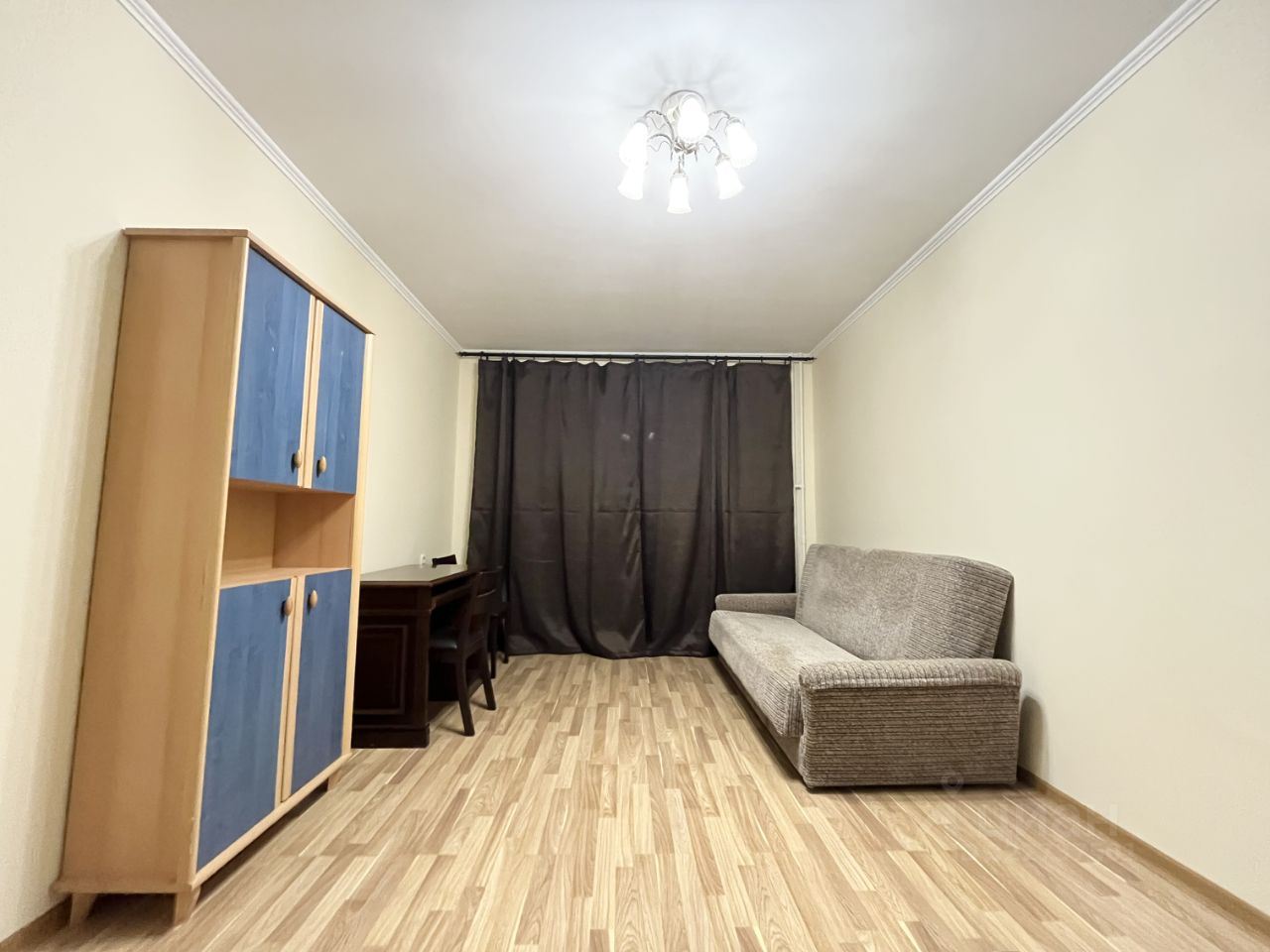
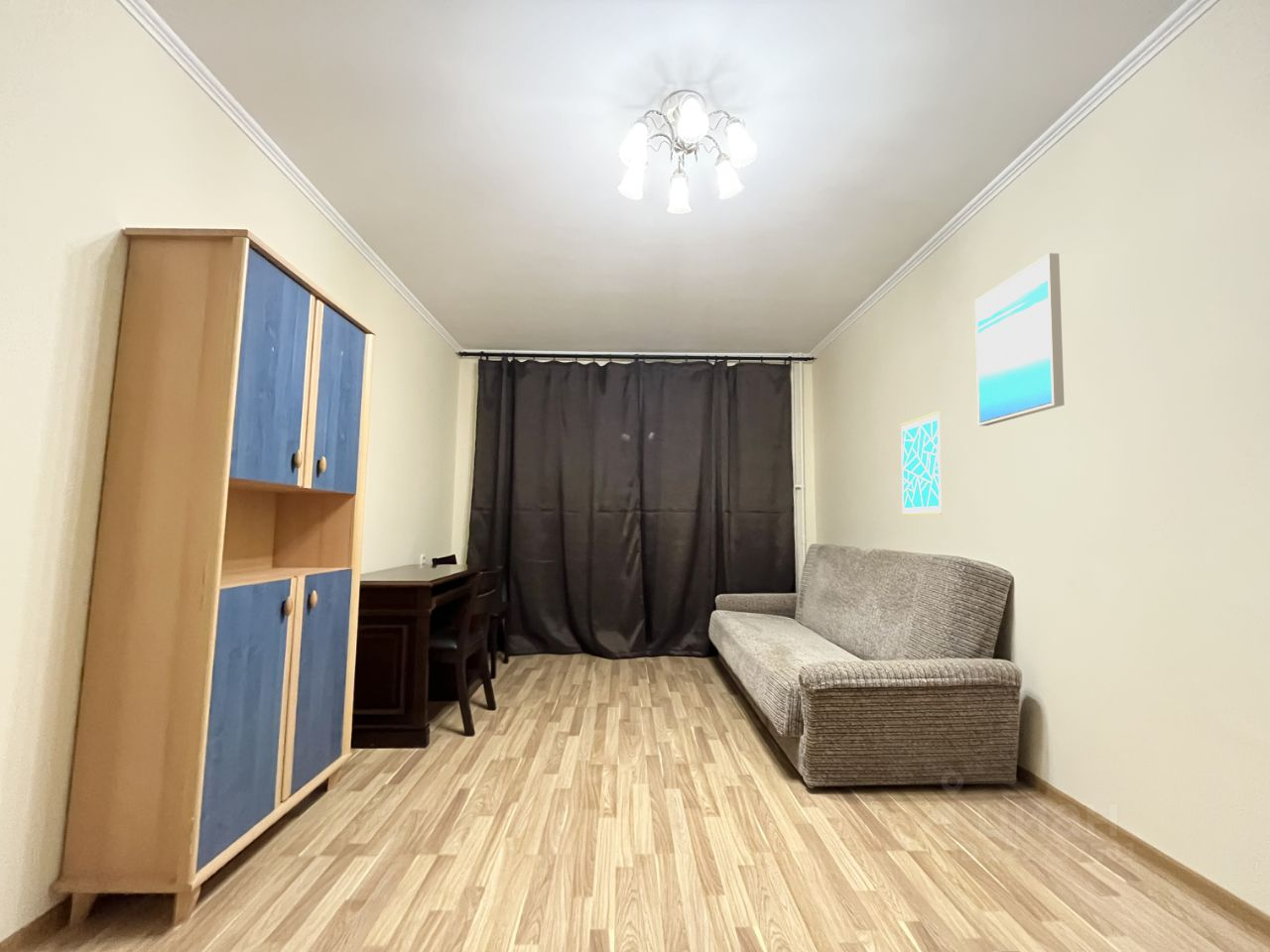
+ wall art [974,252,1066,426]
+ wall art [899,410,944,517]
